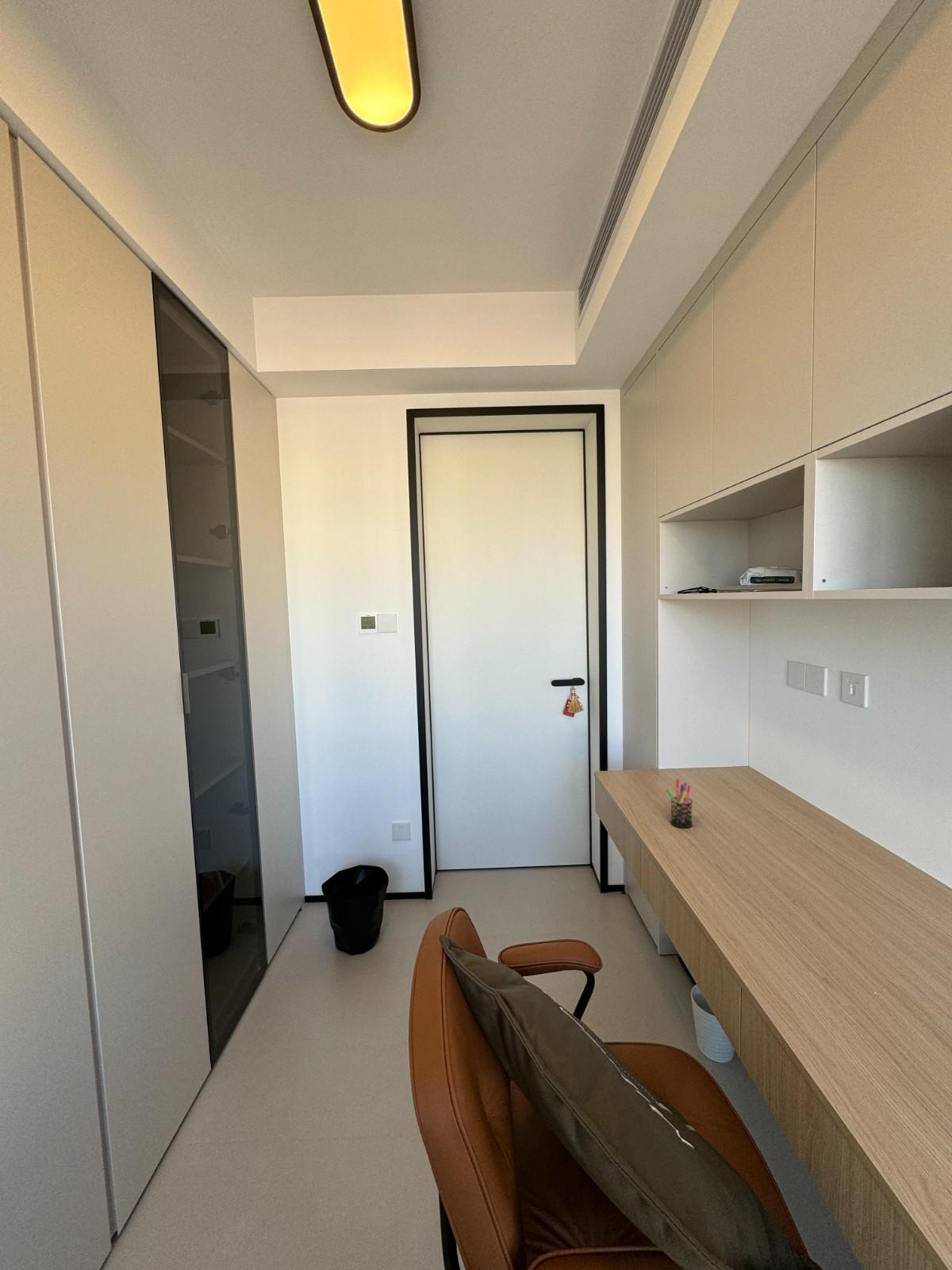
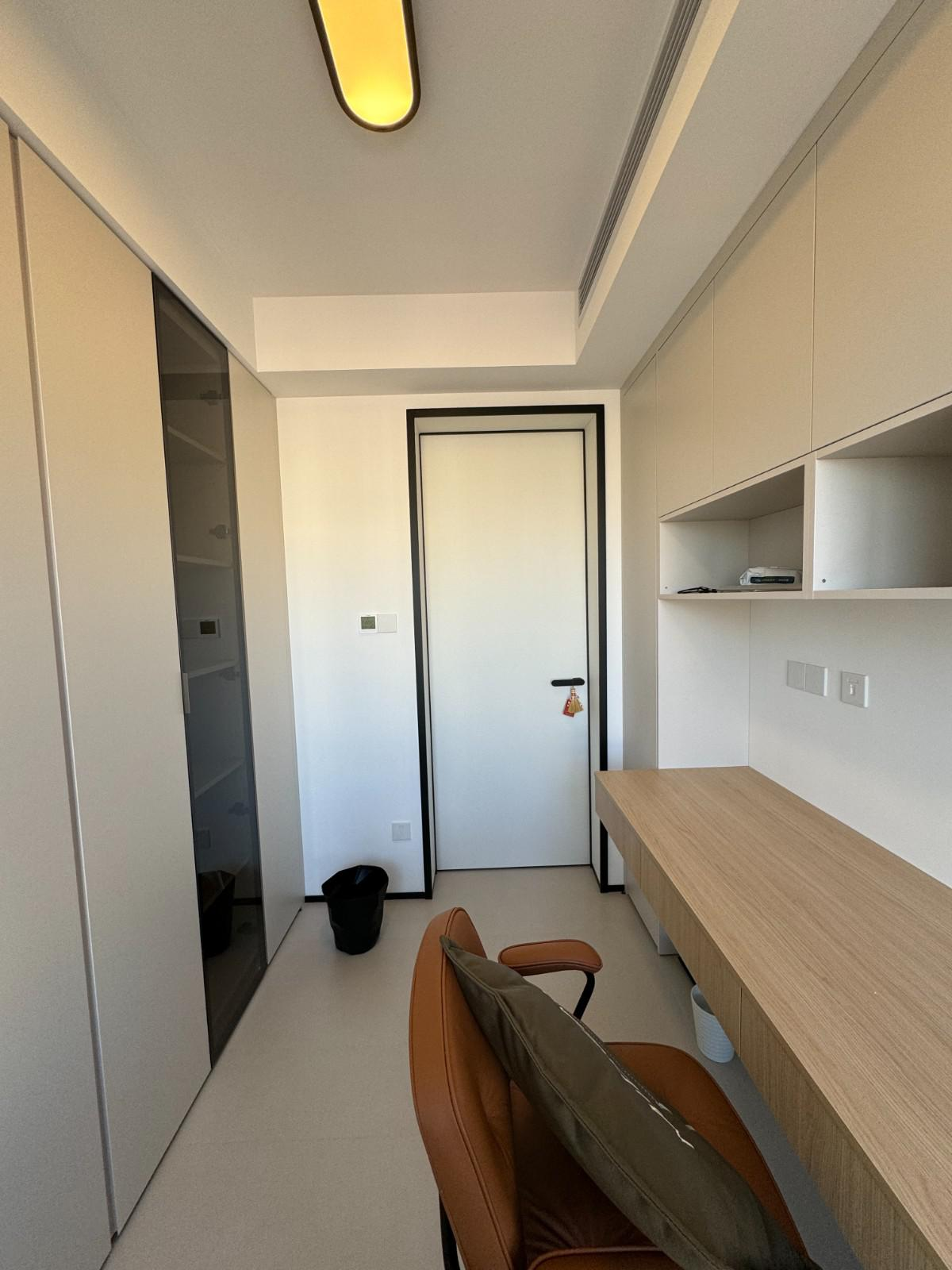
- pen holder [665,779,693,829]
